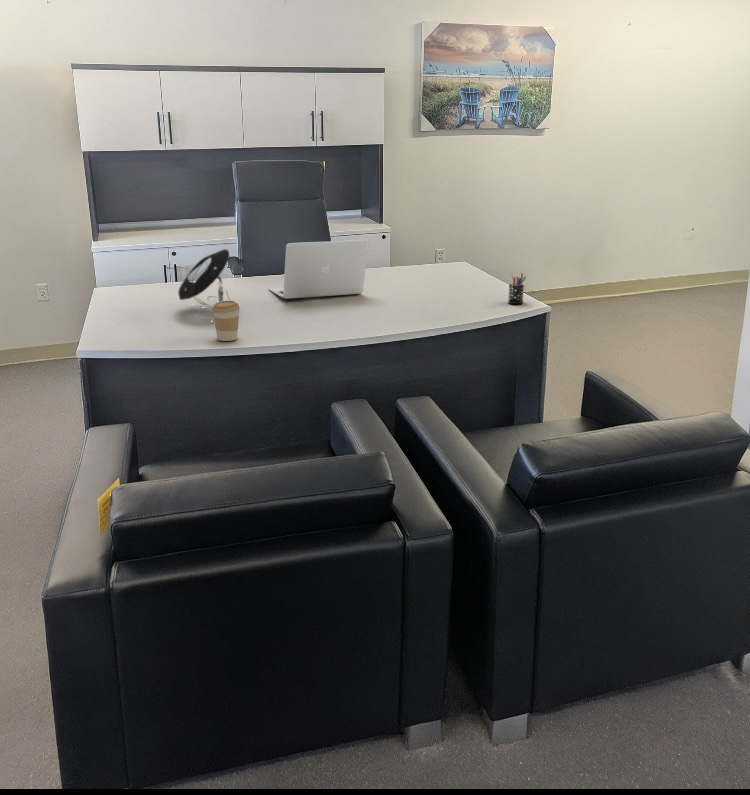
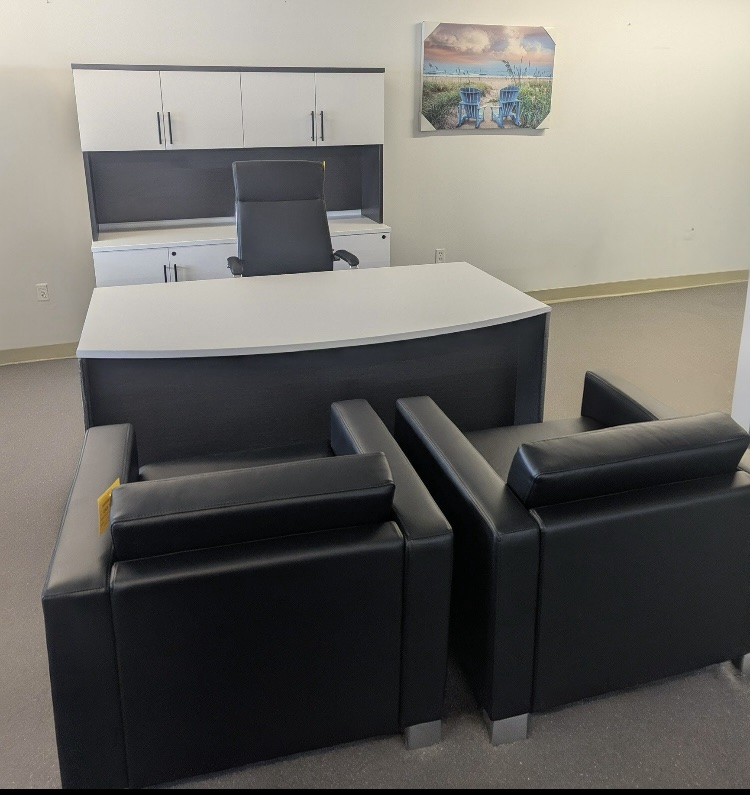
- laptop [268,239,370,300]
- coffee cup [211,300,240,342]
- pen holder [507,272,527,305]
- desk lamp [177,248,240,321]
